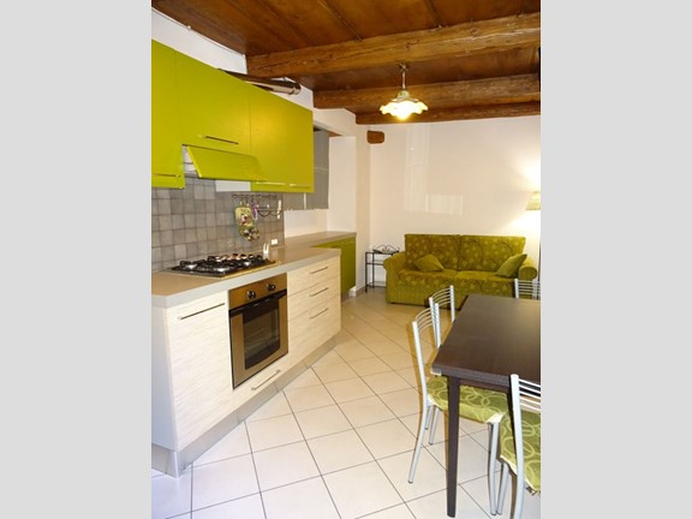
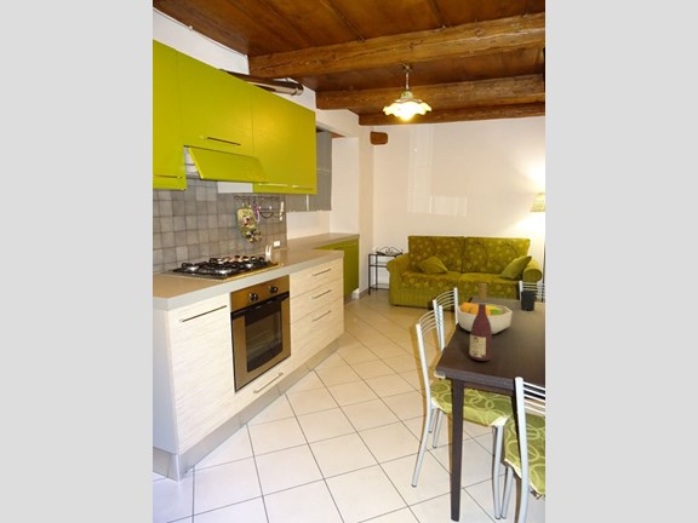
+ wine bottle [469,282,493,362]
+ mug [513,289,537,311]
+ fruit bowl [456,301,514,335]
